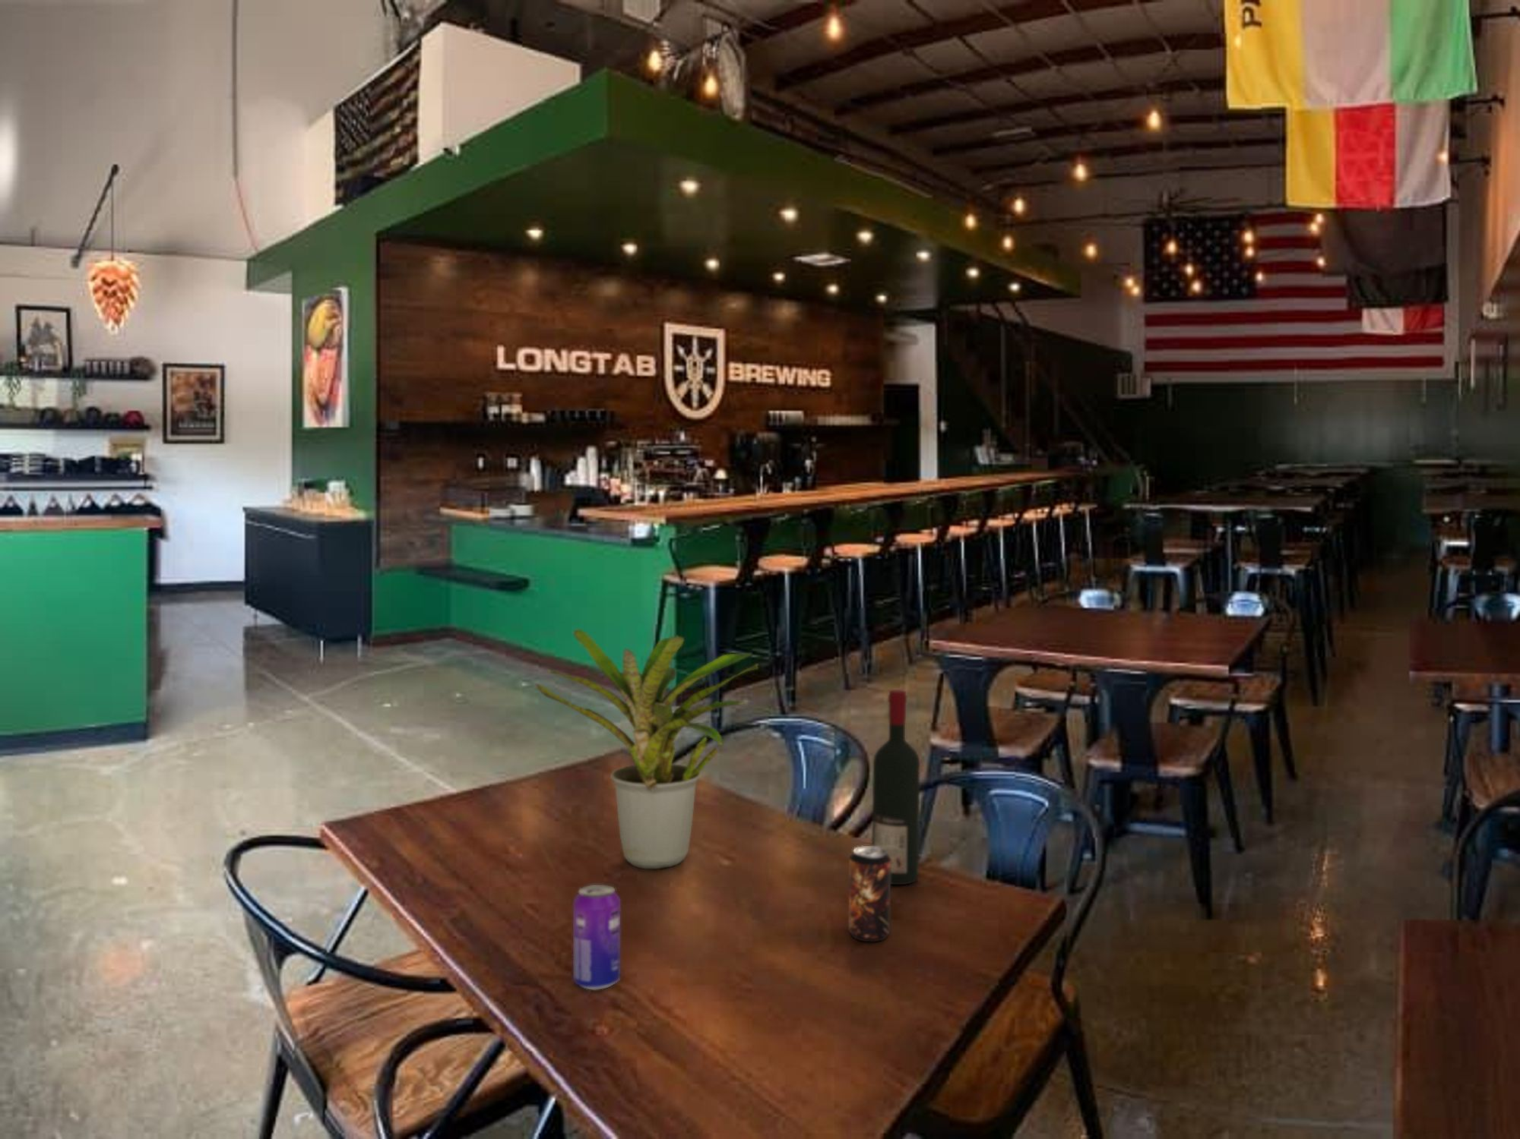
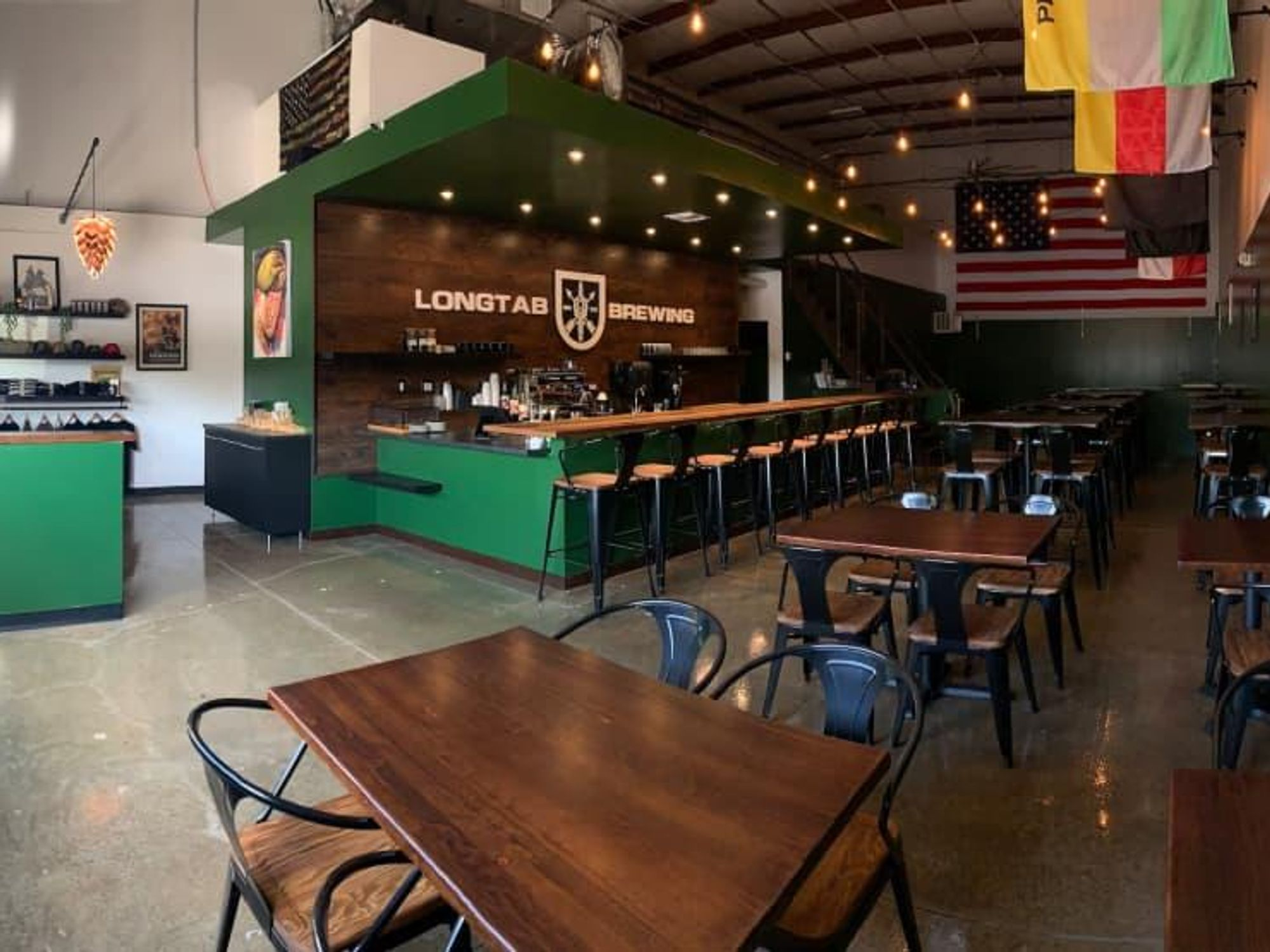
- potted plant [534,629,759,870]
- beverage can [847,845,892,943]
- beverage can [572,884,621,991]
- alcohol [871,689,922,885]
